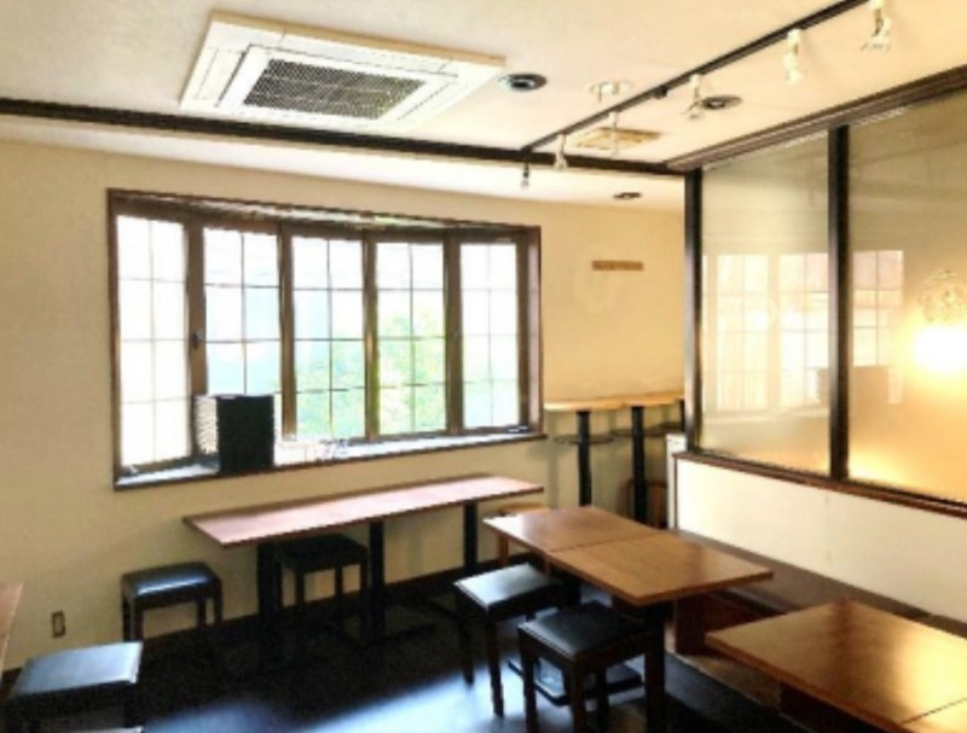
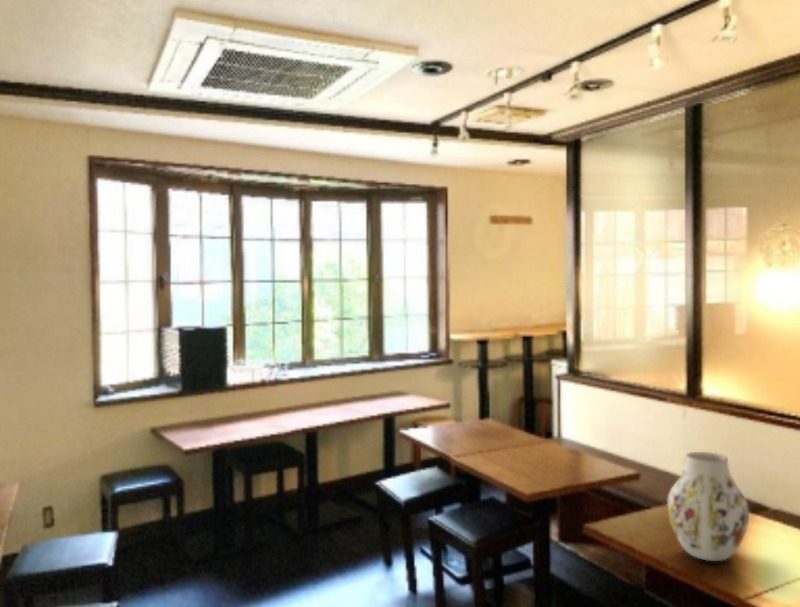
+ vase [666,451,750,562]
